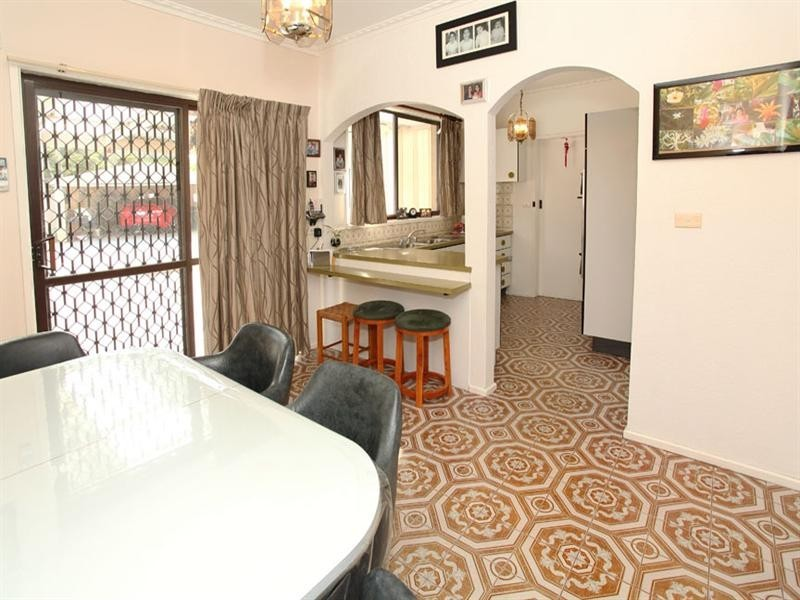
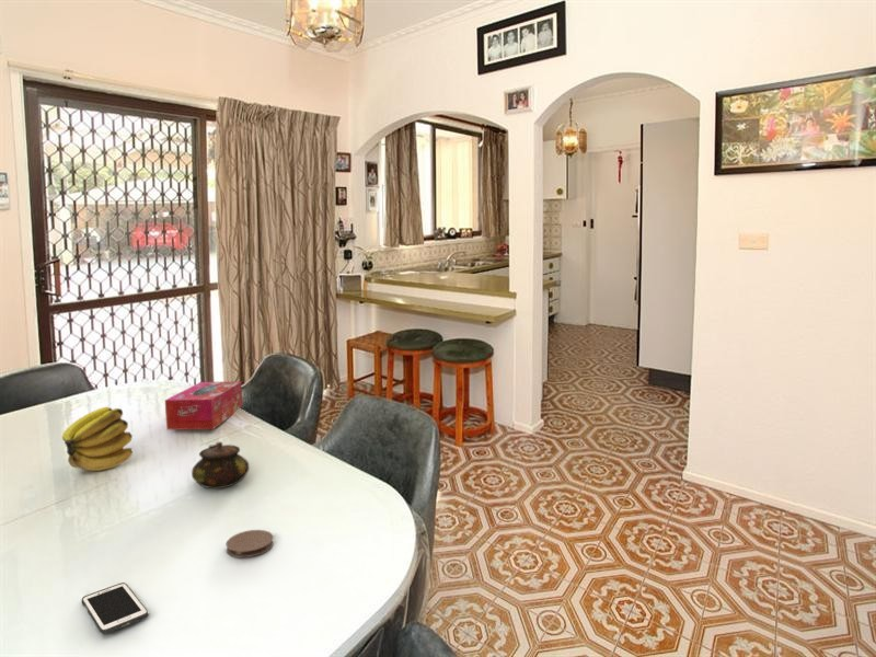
+ cell phone [81,581,149,635]
+ tissue box [164,380,243,431]
+ teapot [191,440,251,489]
+ banana [61,406,134,472]
+ coaster [226,529,275,558]
